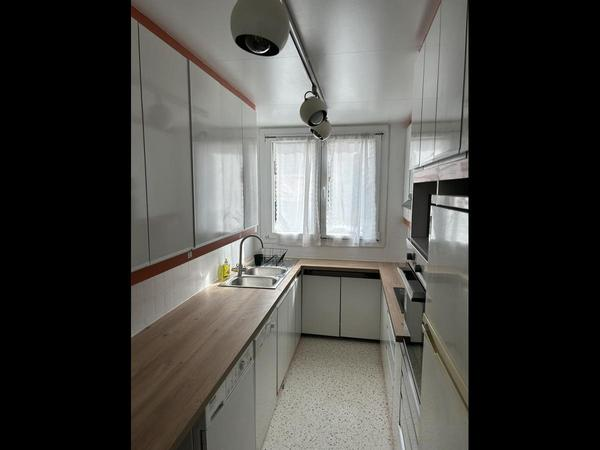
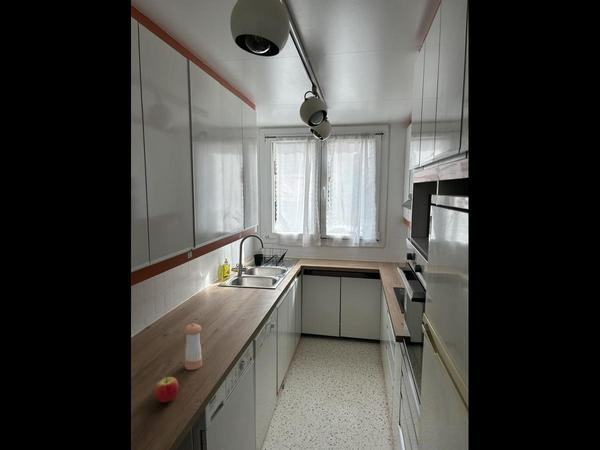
+ pepper shaker [184,322,203,371]
+ apple [153,375,179,403]
